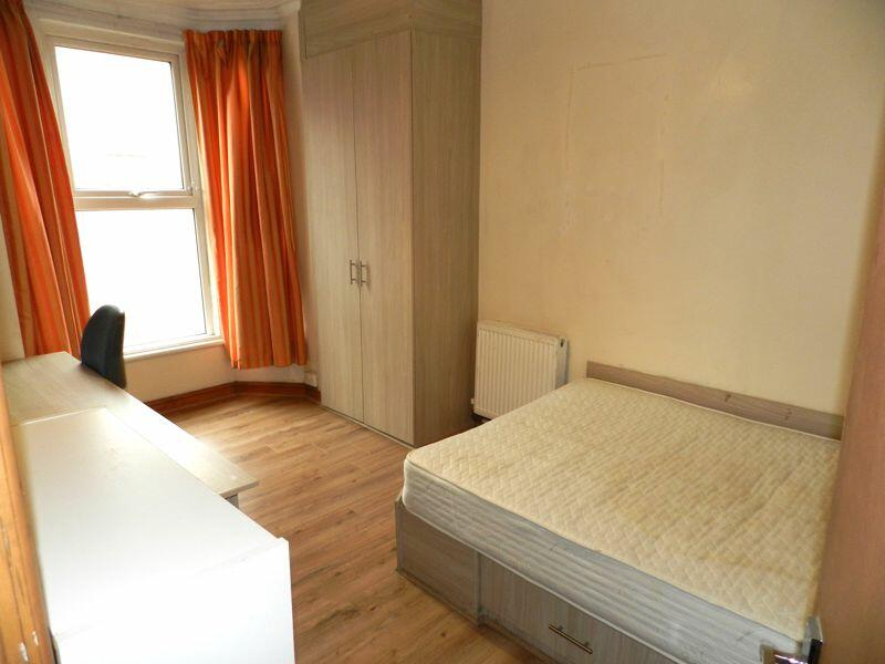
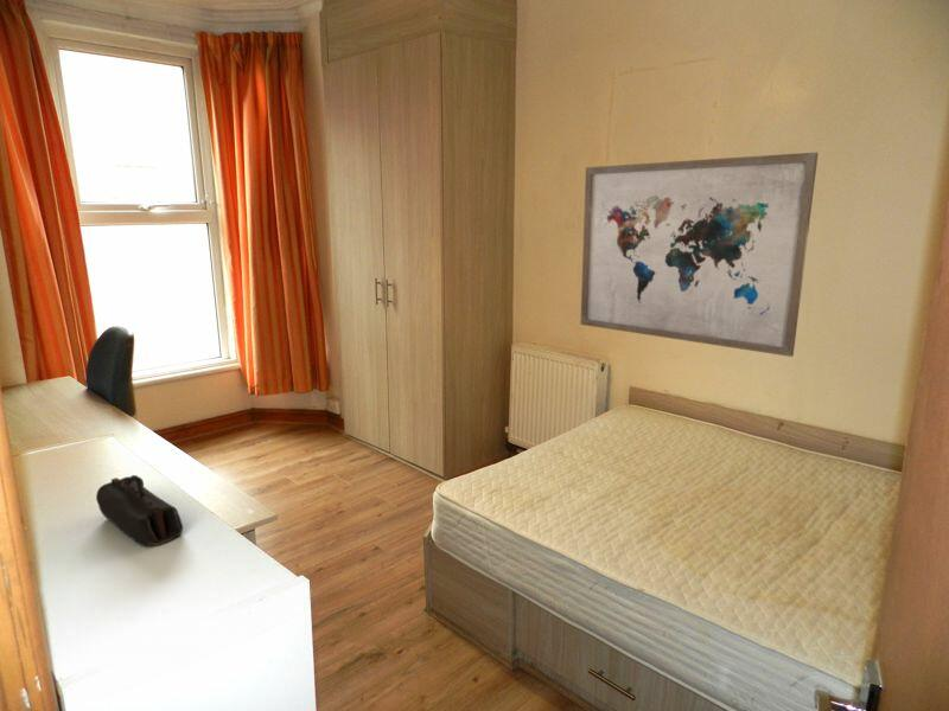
+ pencil case [95,474,184,549]
+ wall art [579,152,820,358]
